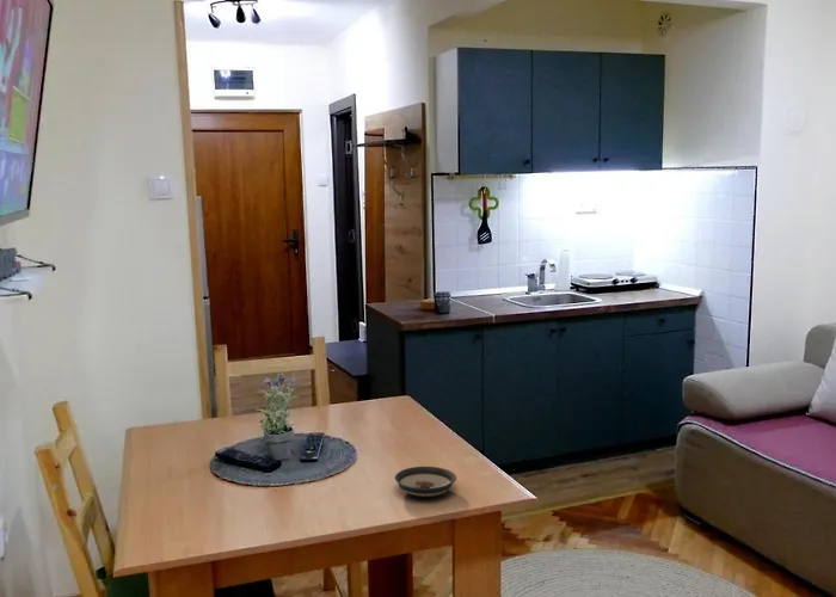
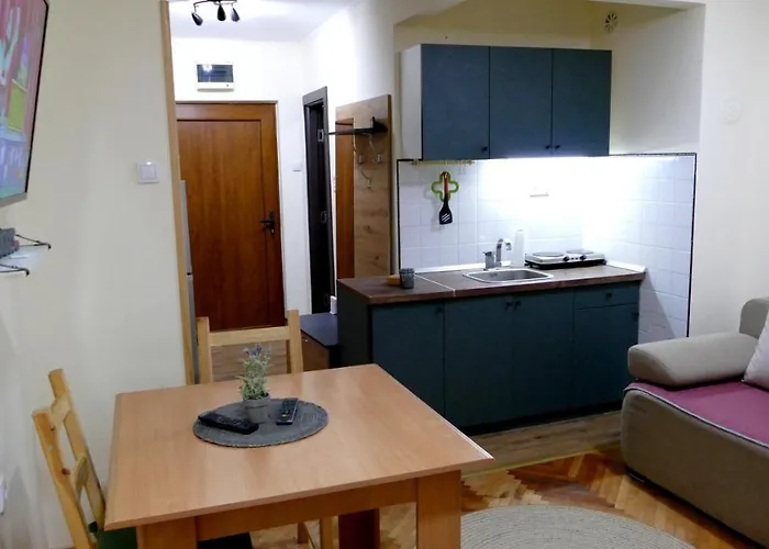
- saucer [394,466,457,498]
